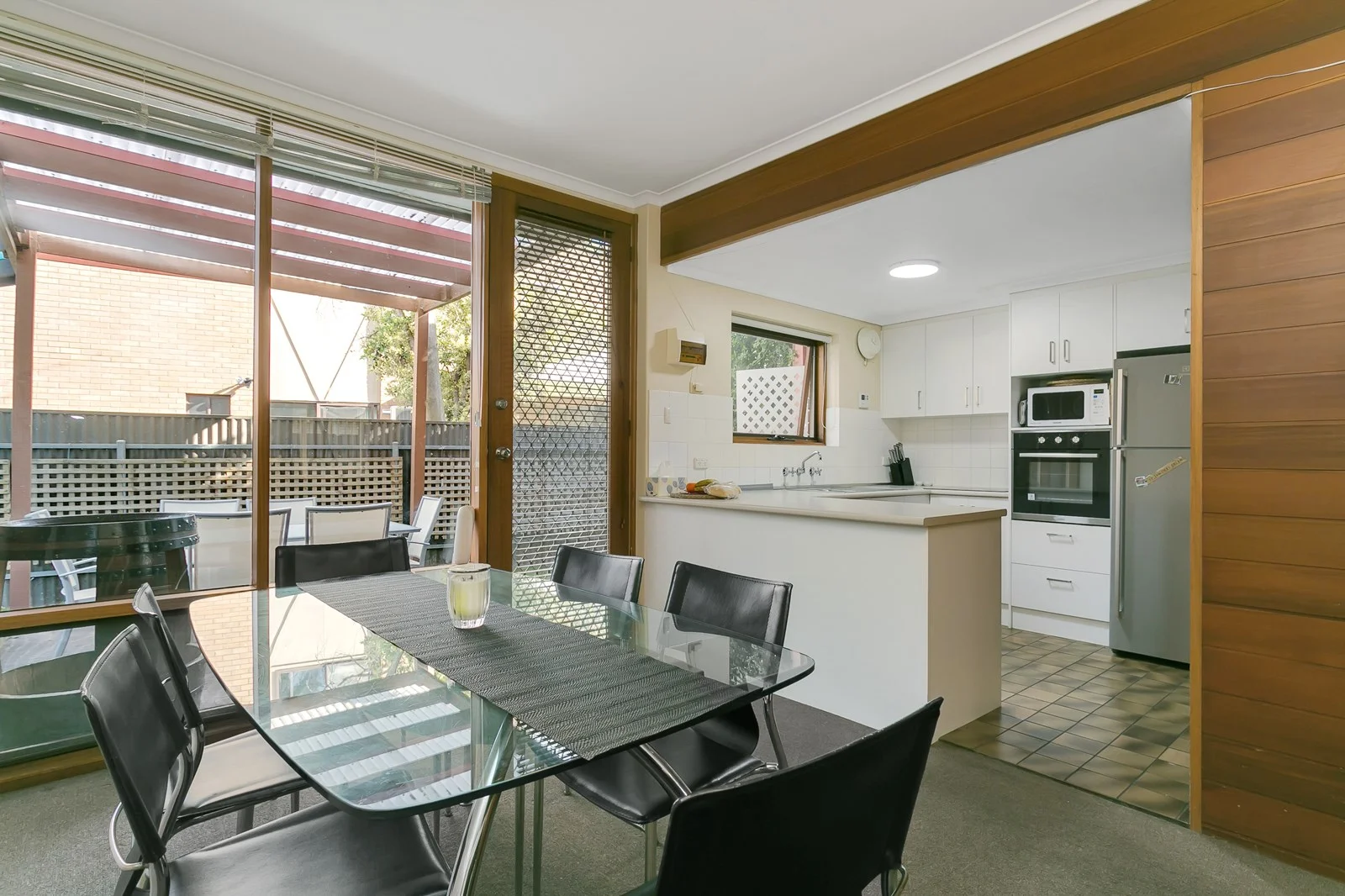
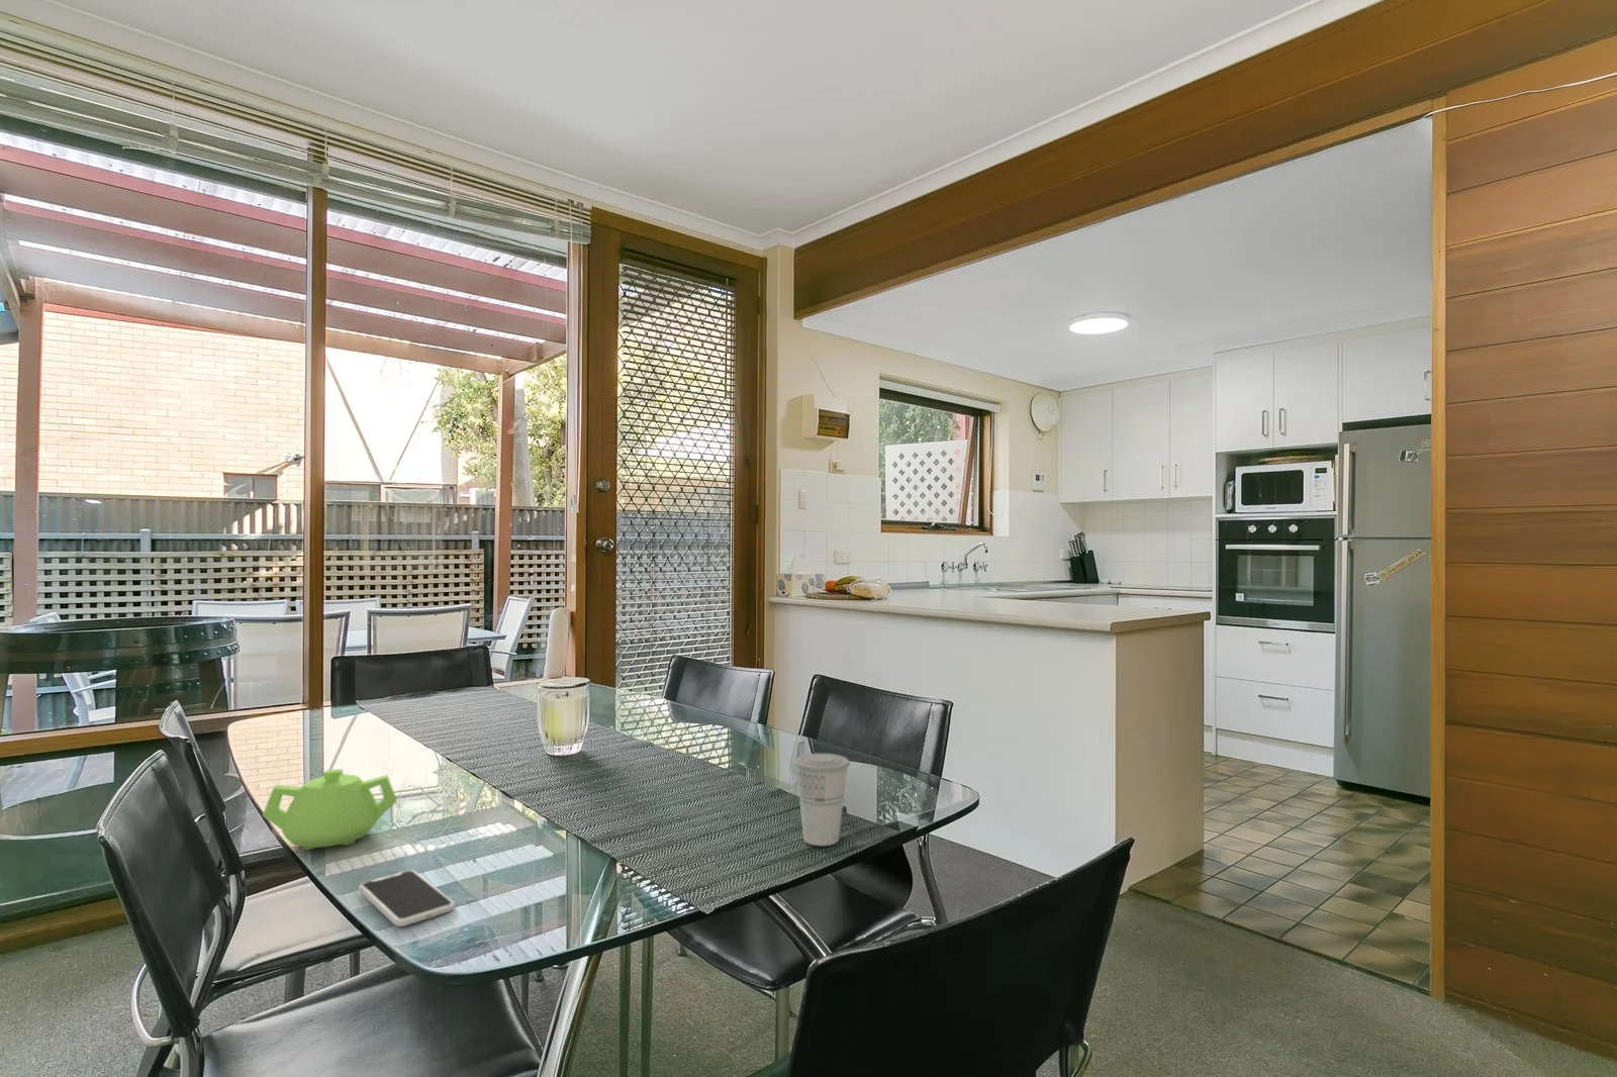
+ smartphone [358,869,456,928]
+ teapot [261,768,398,851]
+ cup [793,752,851,846]
